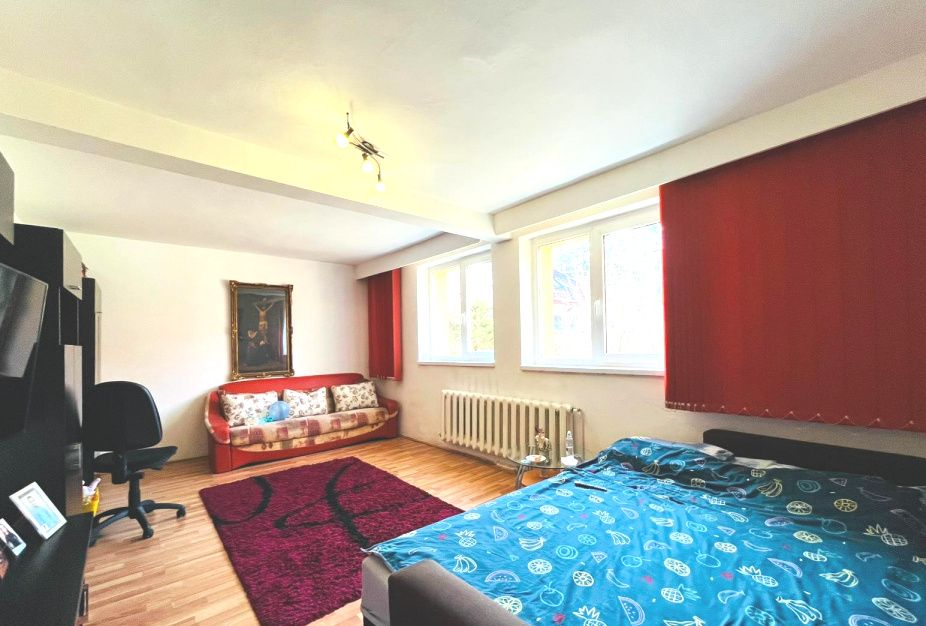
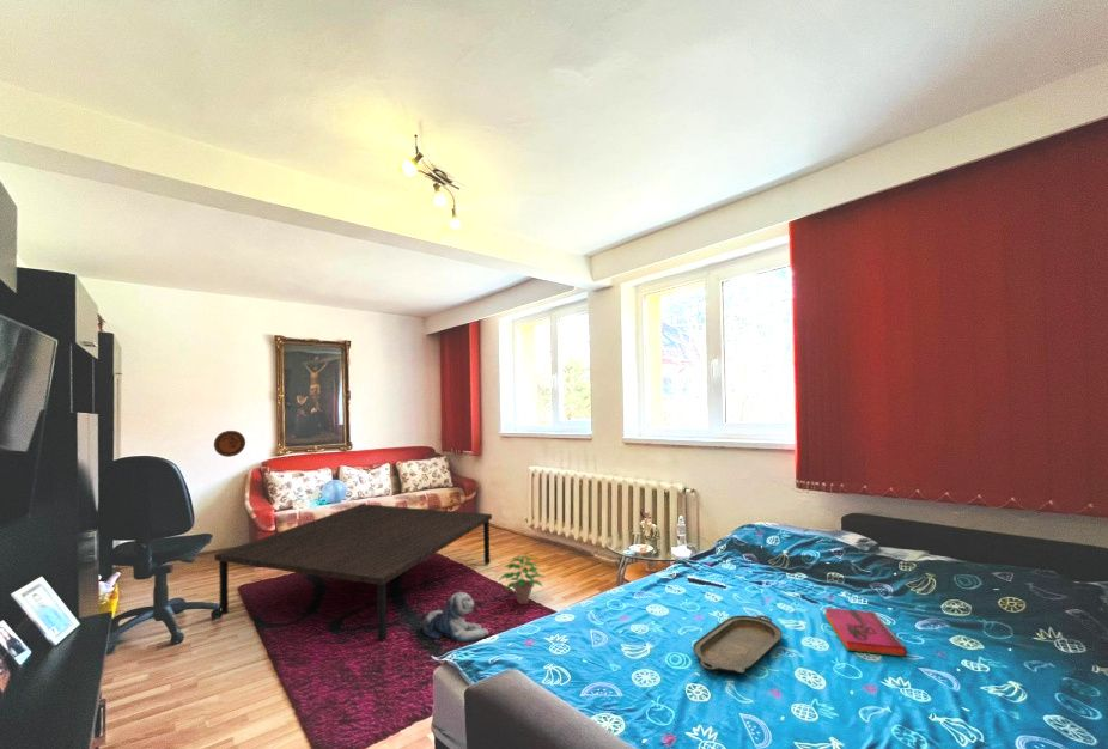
+ hardback book [823,607,908,658]
+ decorative plate [213,430,246,458]
+ serving tray [692,614,784,675]
+ plush toy [420,590,491,644]
+ potted plant [498,552,547,605]
+ coffee table [213,503,493,643]
